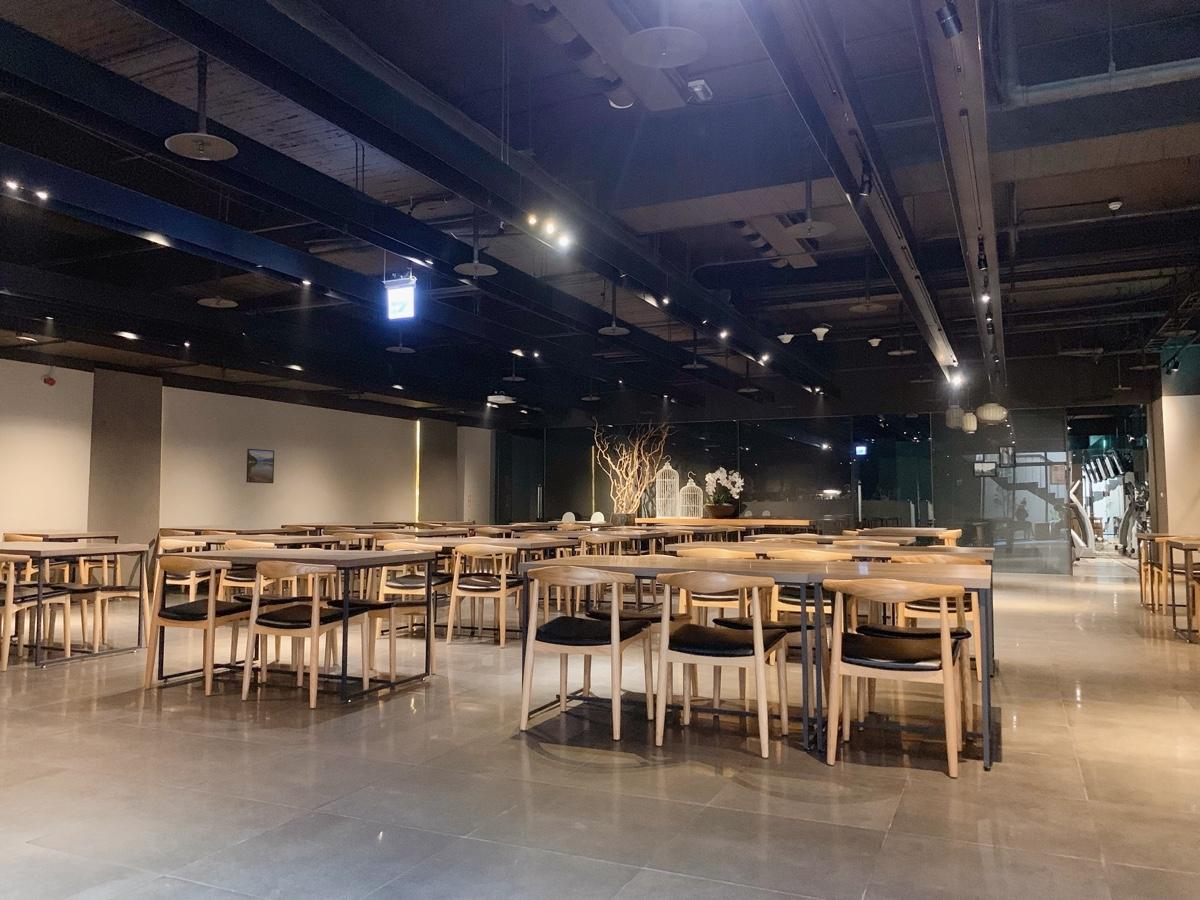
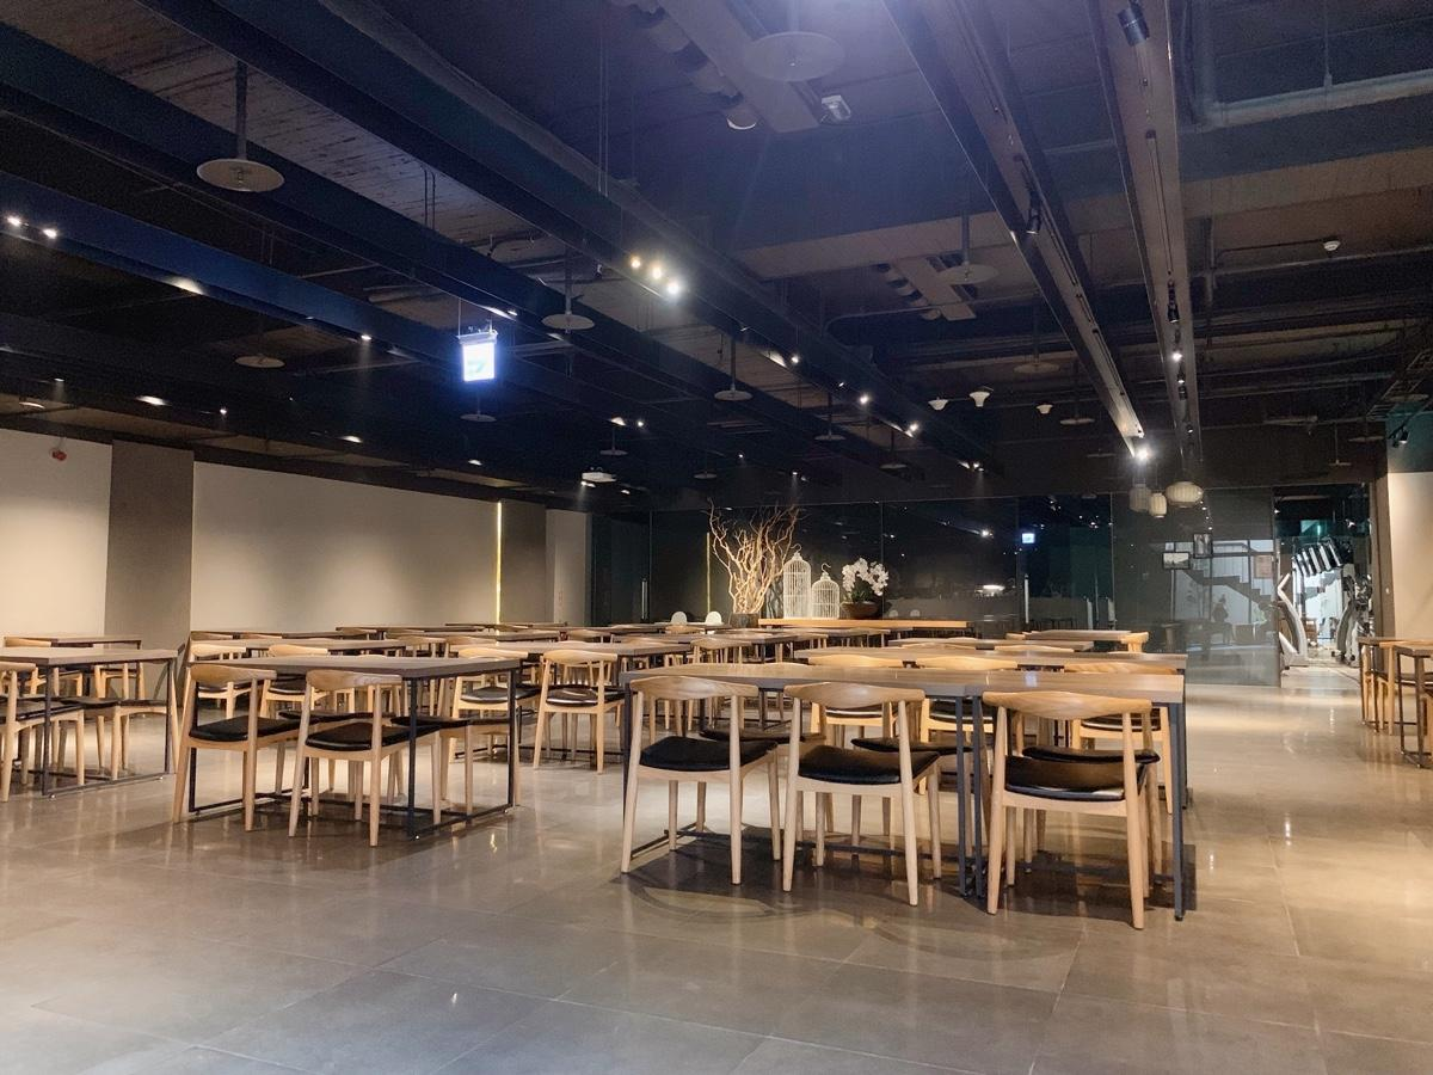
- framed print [245,448,275,484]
